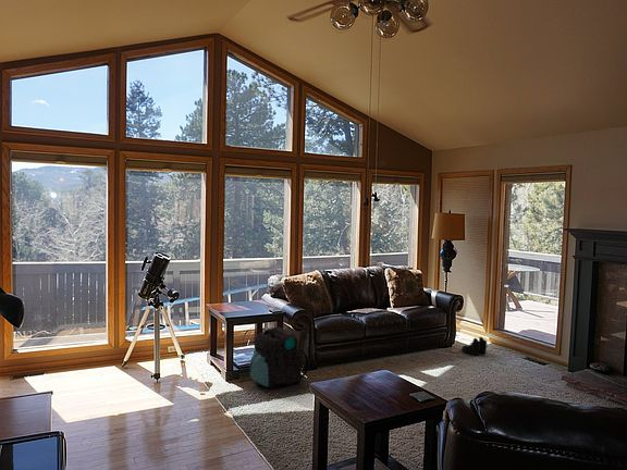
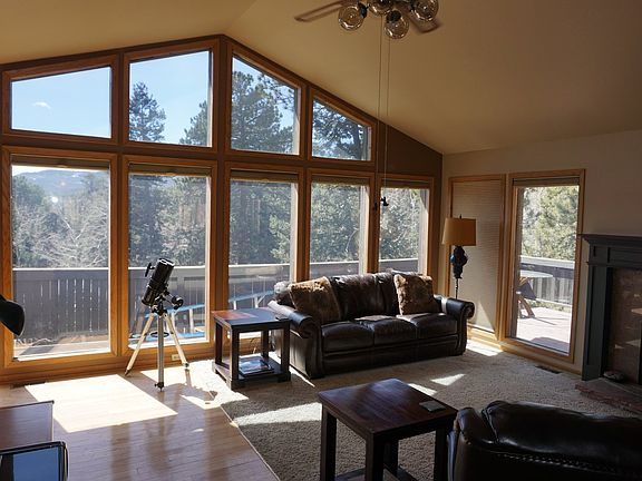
- backpack [249,326,310,389]
- boots [460,336,489,357]
